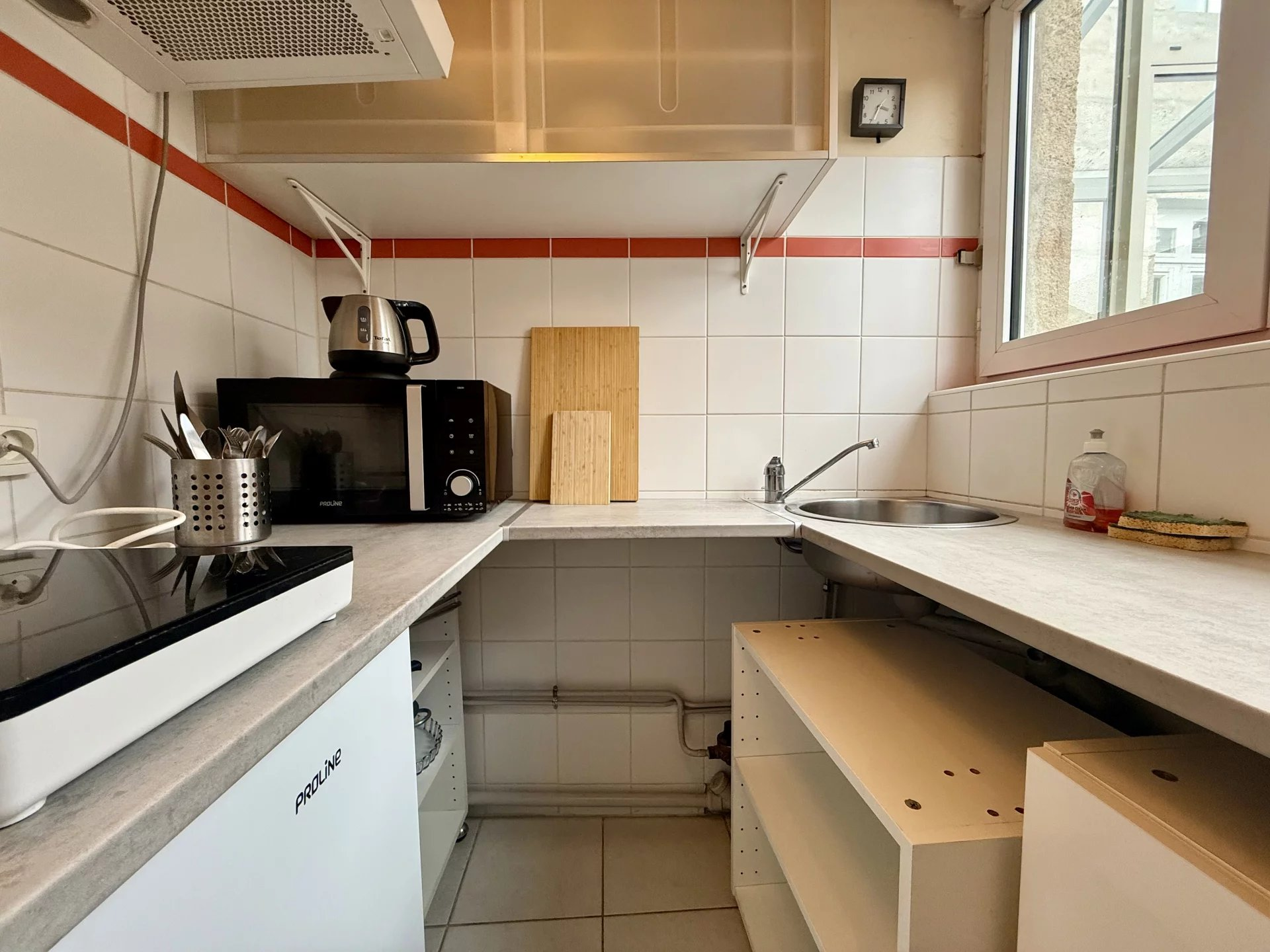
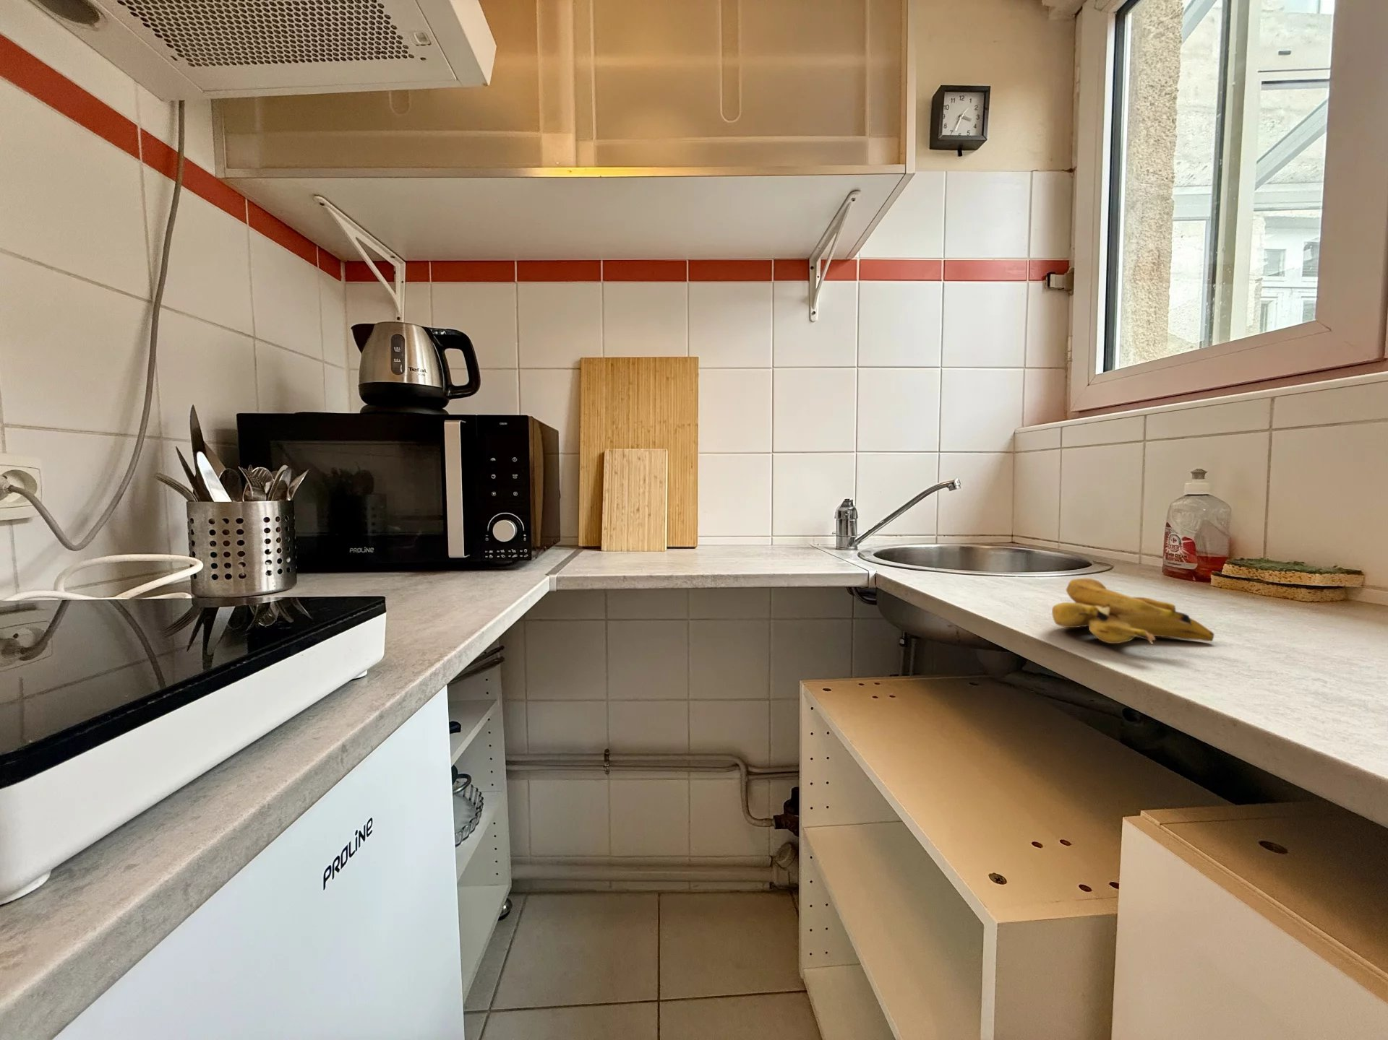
+ banana [1051,578,1215,645]
